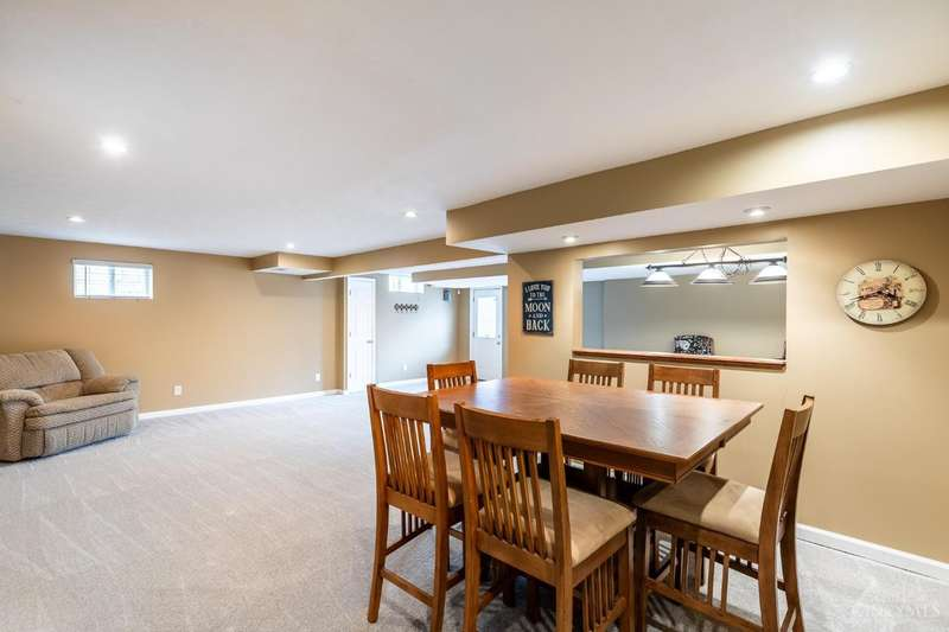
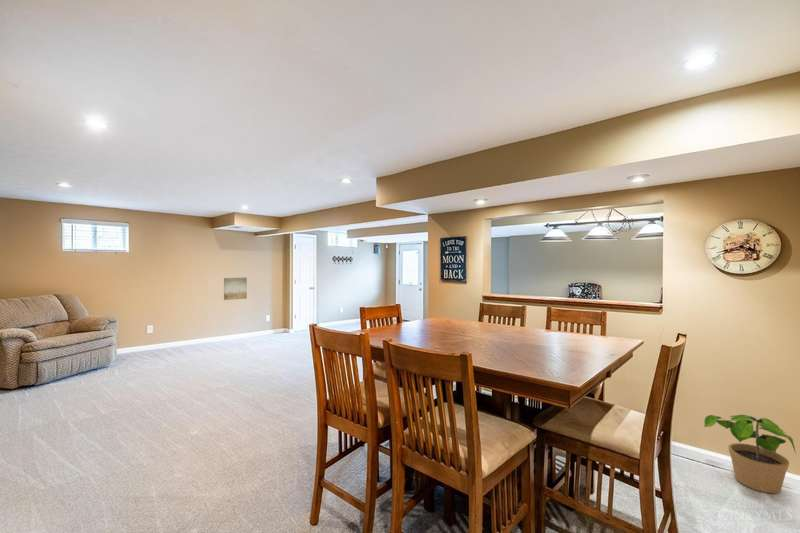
+ potted plant [703,414,797,494]
+ wall art [223,277,248,301]
